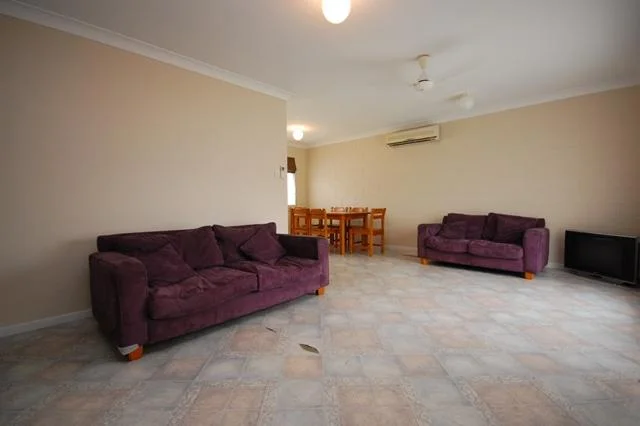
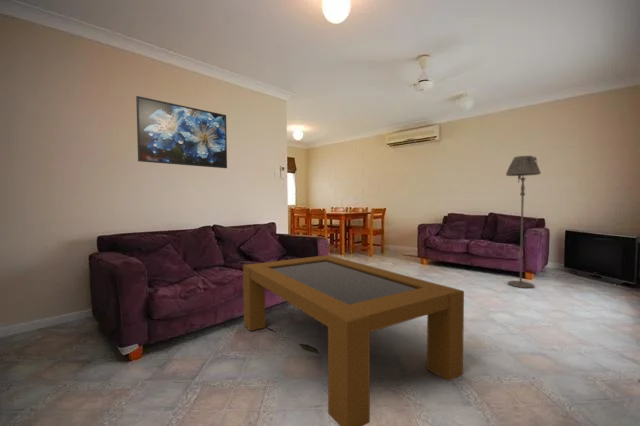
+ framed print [135,95,228,169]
+ floor lamp [505,155,542,289]
+ coffee table [242,254,465,426]
